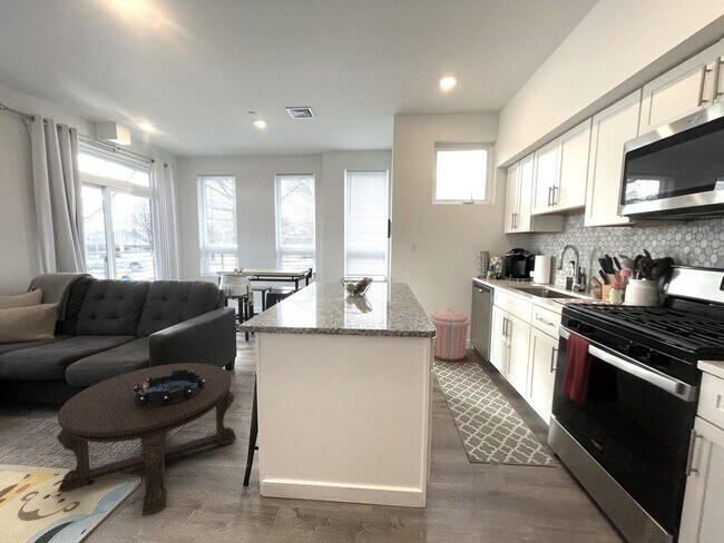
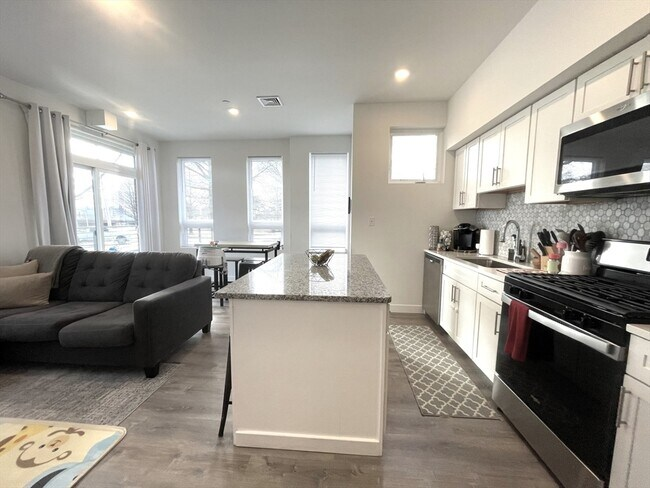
- coffee table [56,362,237,517]
- trash can [429,307,471,363]
- decorative bowl [134,369,205,408]
